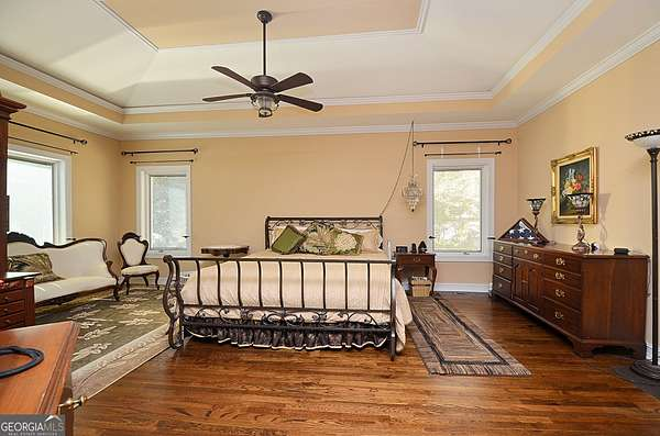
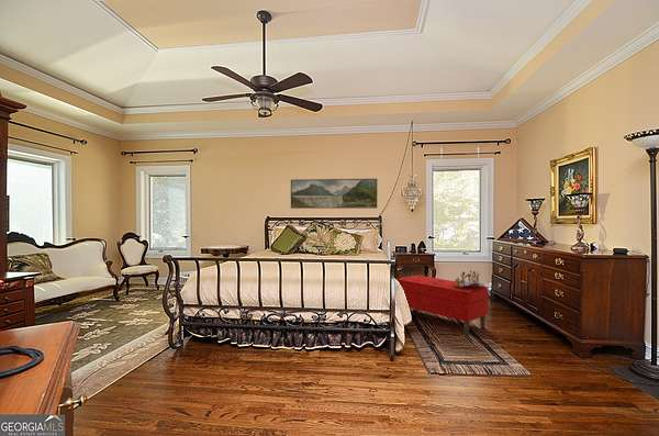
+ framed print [290,178,378,210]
+ dried flowers [454,269,485,288]
+ bench [396,275,490,336]
